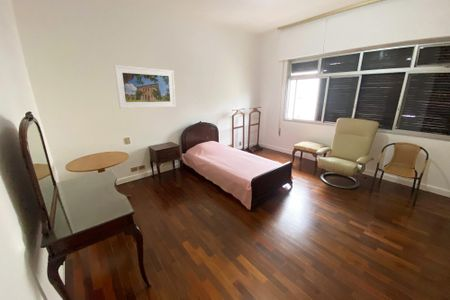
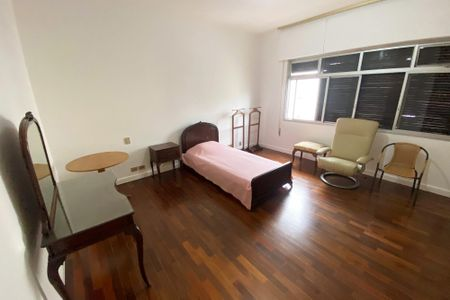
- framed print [113,64,176,109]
